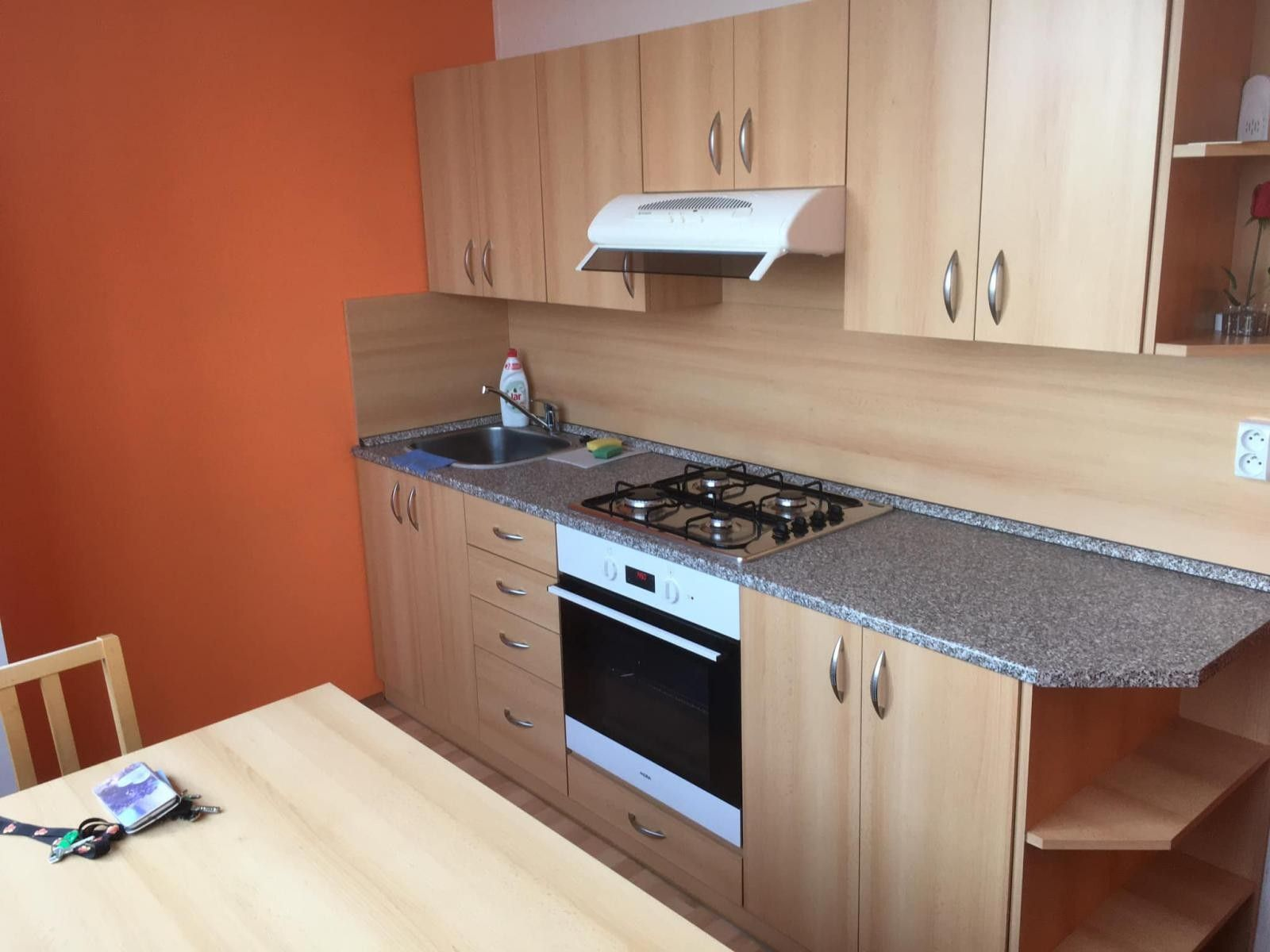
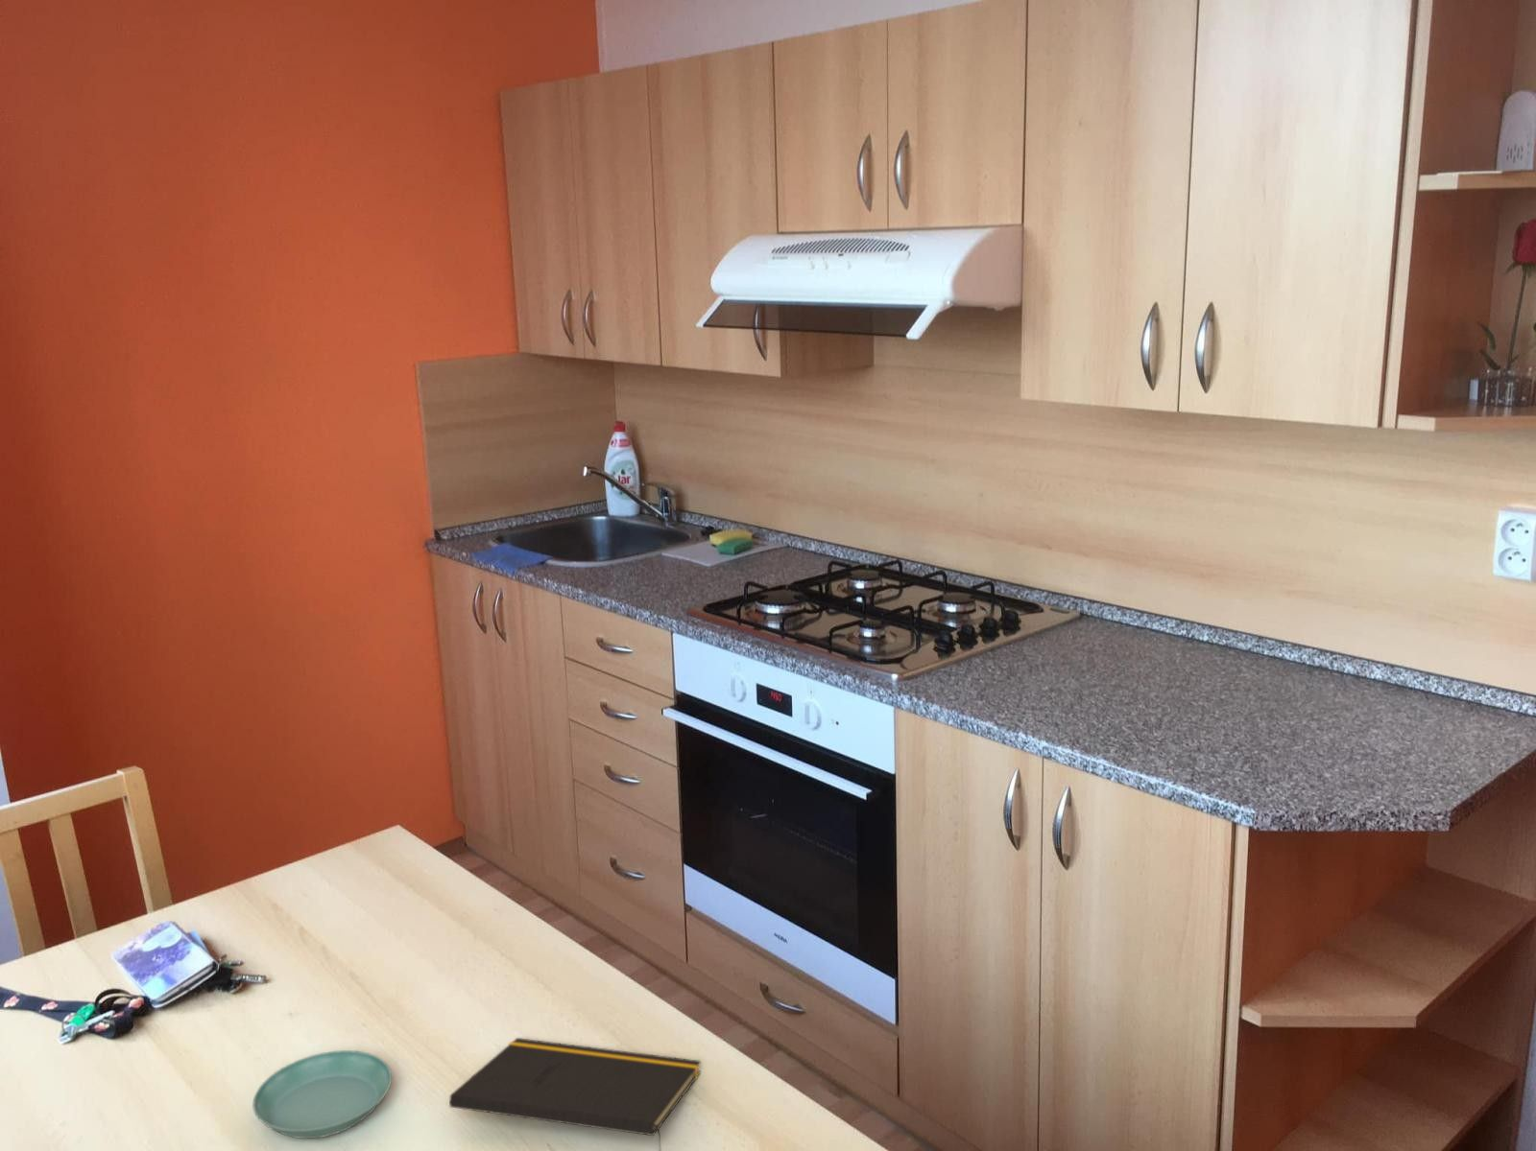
+ saucer [252,1049,393,1139]
+ notepad [449,1037,701,1151]
